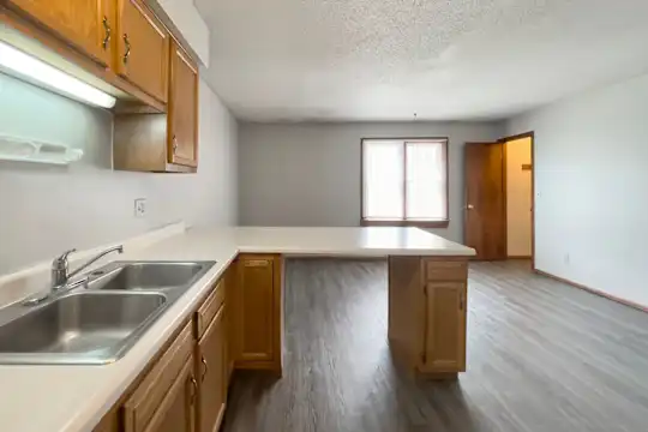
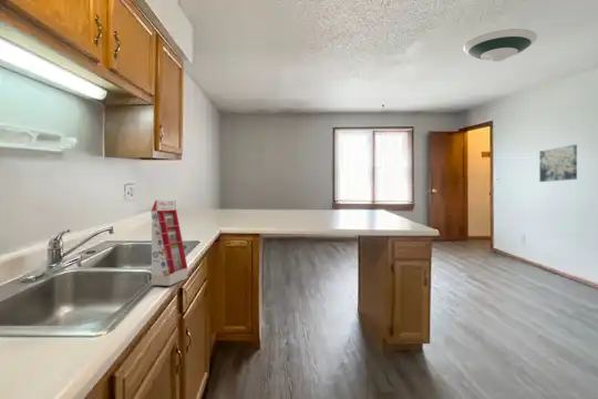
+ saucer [463,28,538,62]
+ wall art [538,144,578,183]
+ gift box [150,200,188,287]
